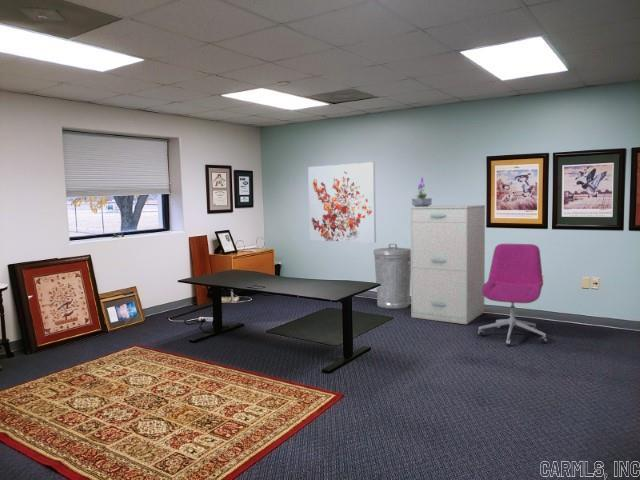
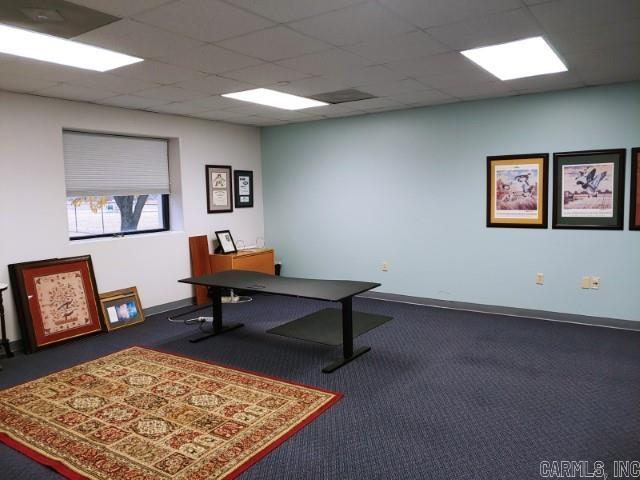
- office chair [477,243,548,346]
- filing cabinet [409,204,486,325]
- trash can [373,243,411,310]
- potted plant [411,174,433,207]
- wall art [307,161,377,244]
